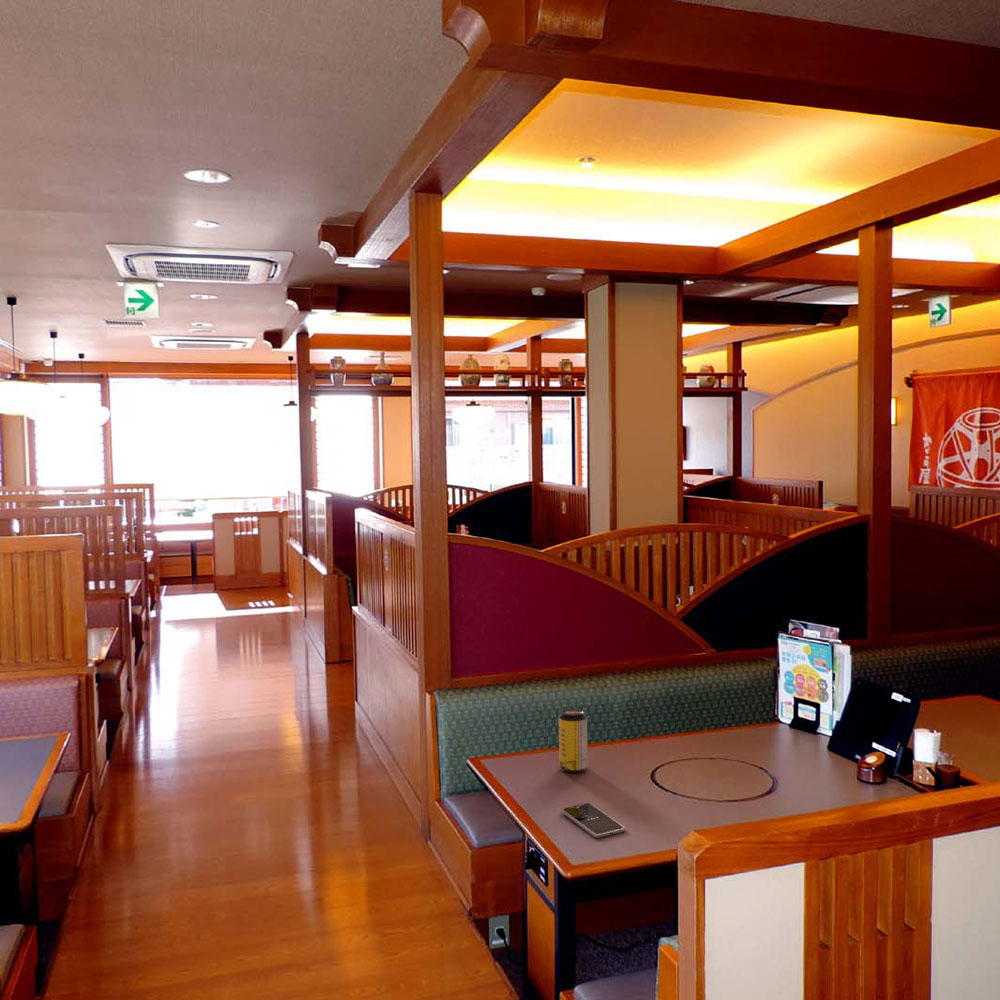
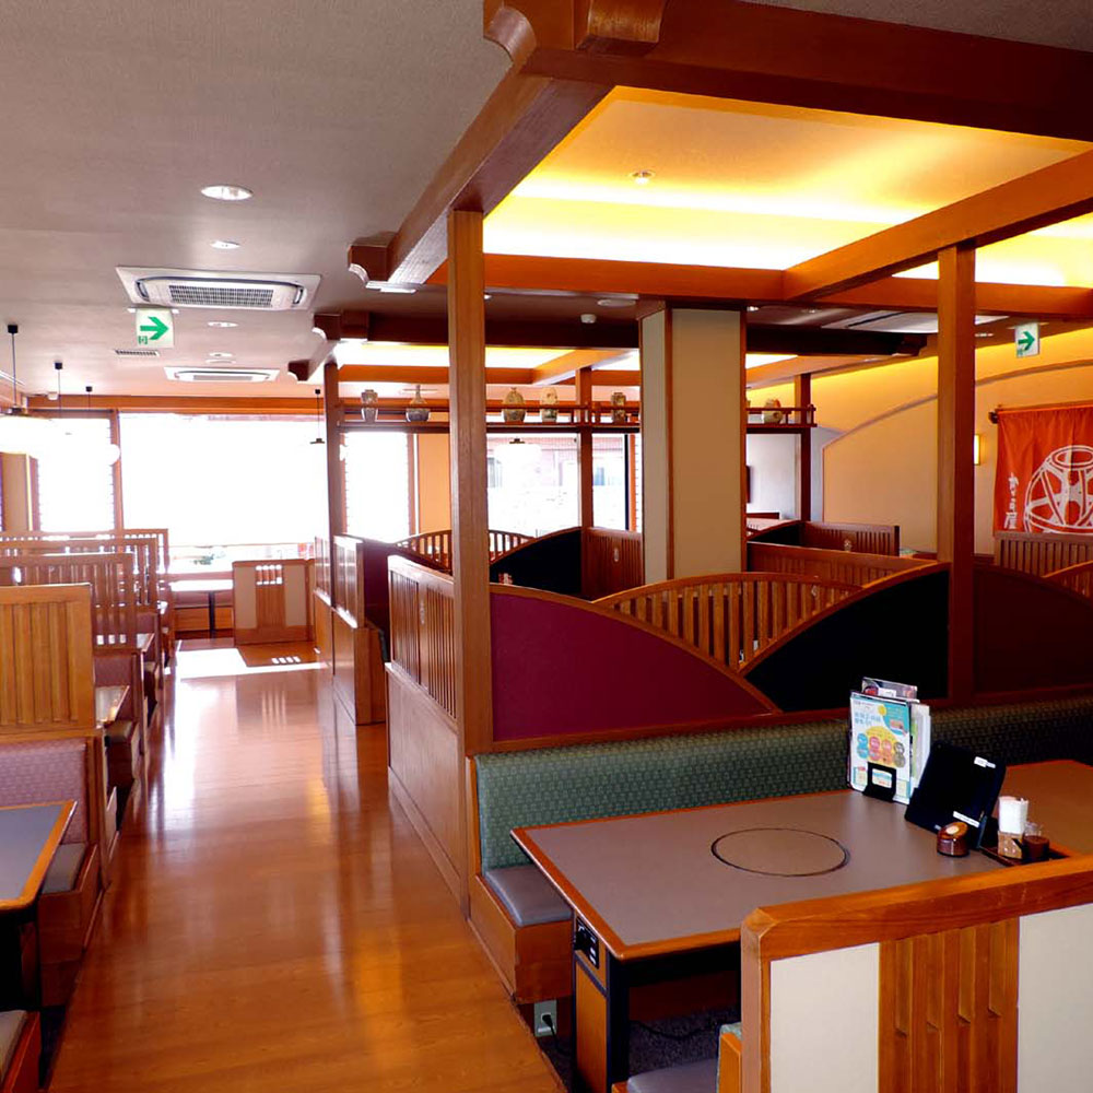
- smartphone [560,802,626,839]
- beverage can [558,708,588,774]
